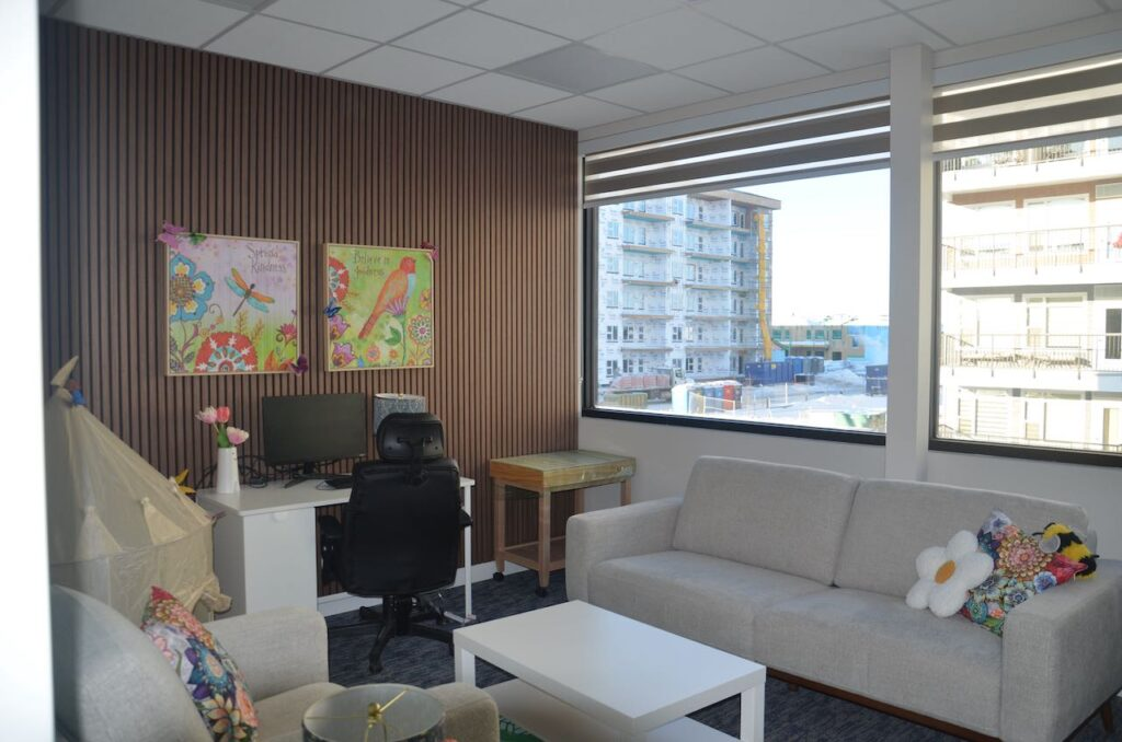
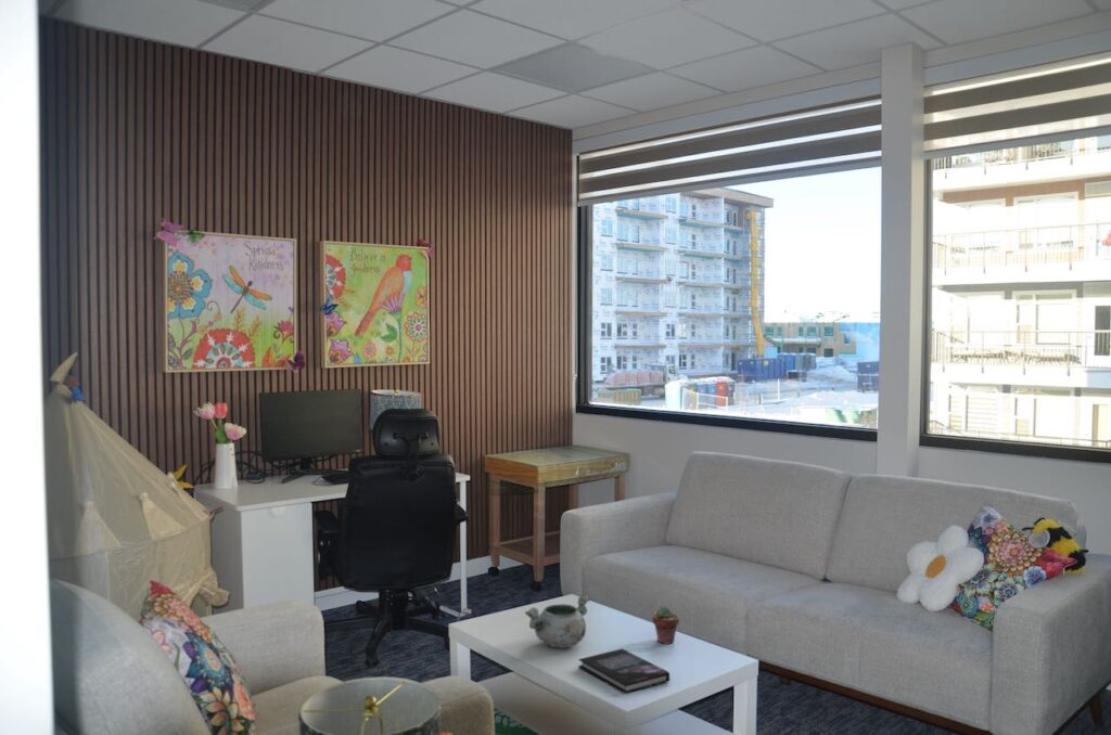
+ book [577,647,671,695]
+ decorative bowl [524,594,591,649]
+ potted succulent [652,605,680,645]
